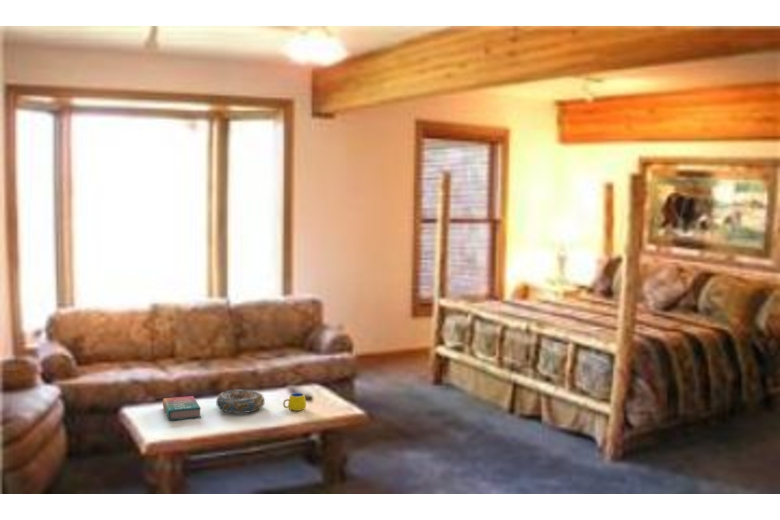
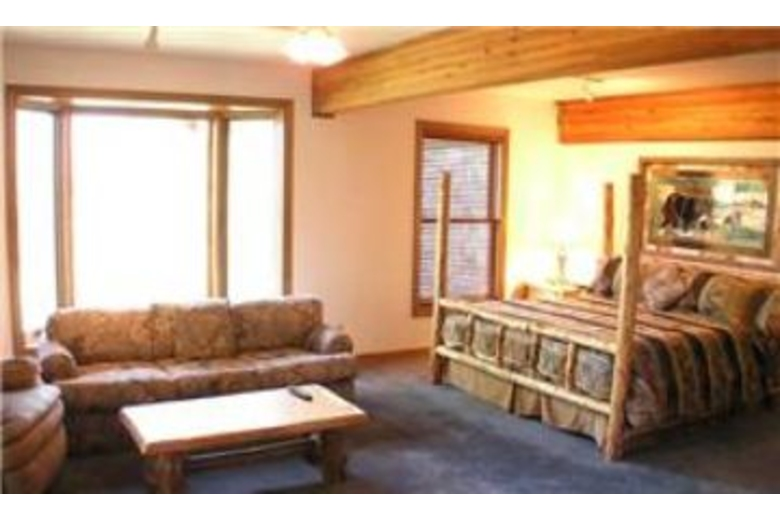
- decorative bowl [215,388,266,415]
- book [162,395,202,421]
- mug [282,392,307,412]
